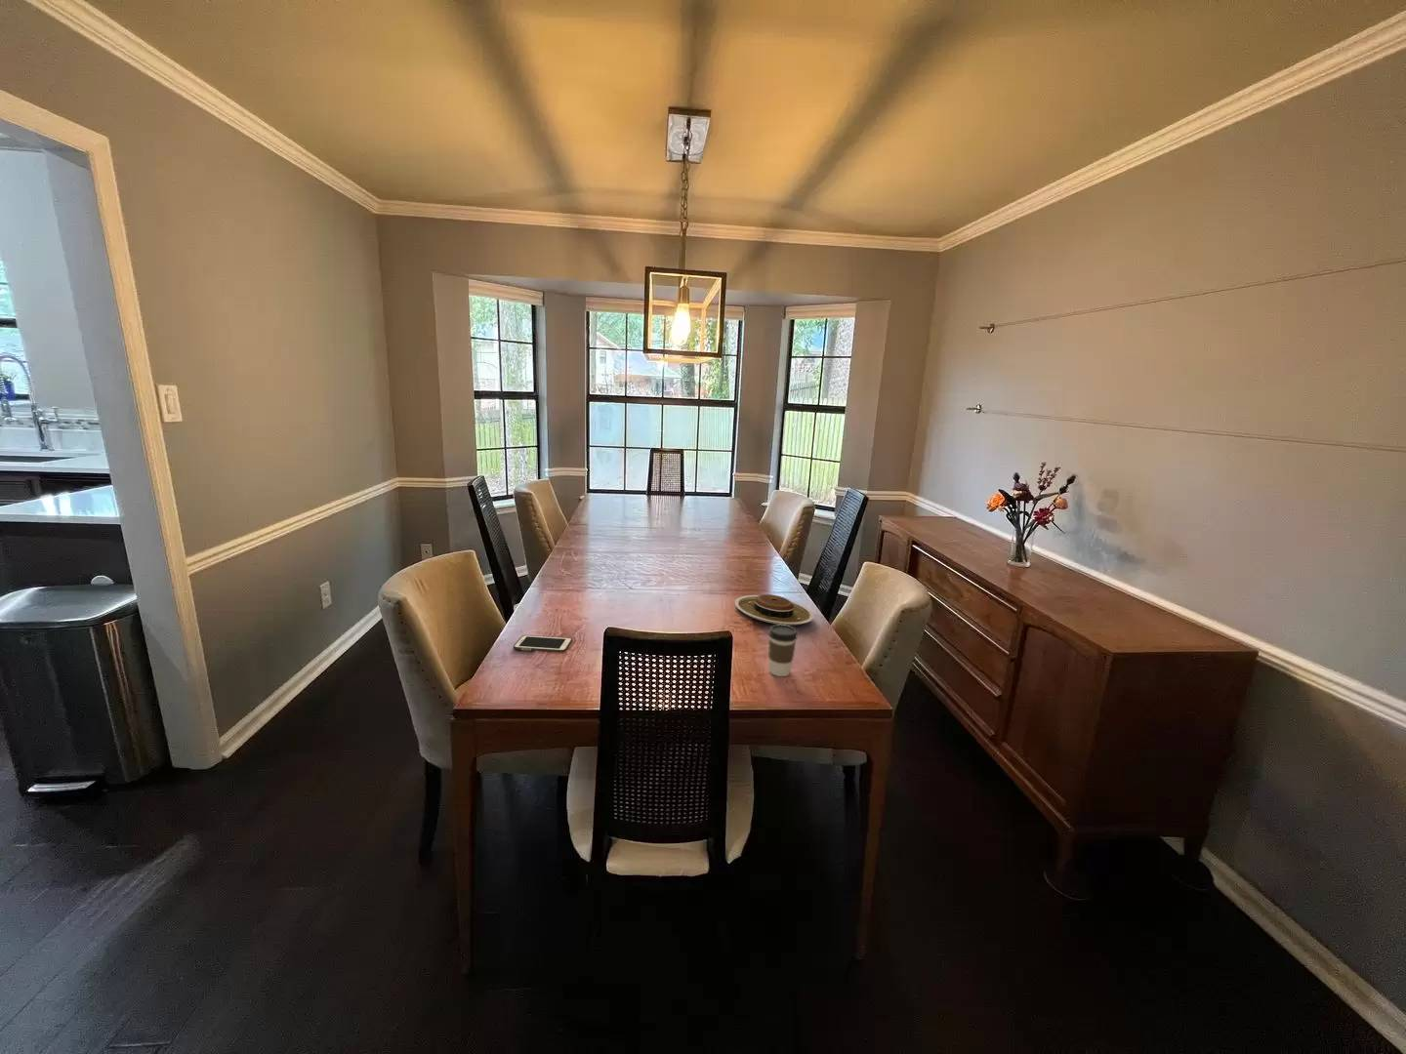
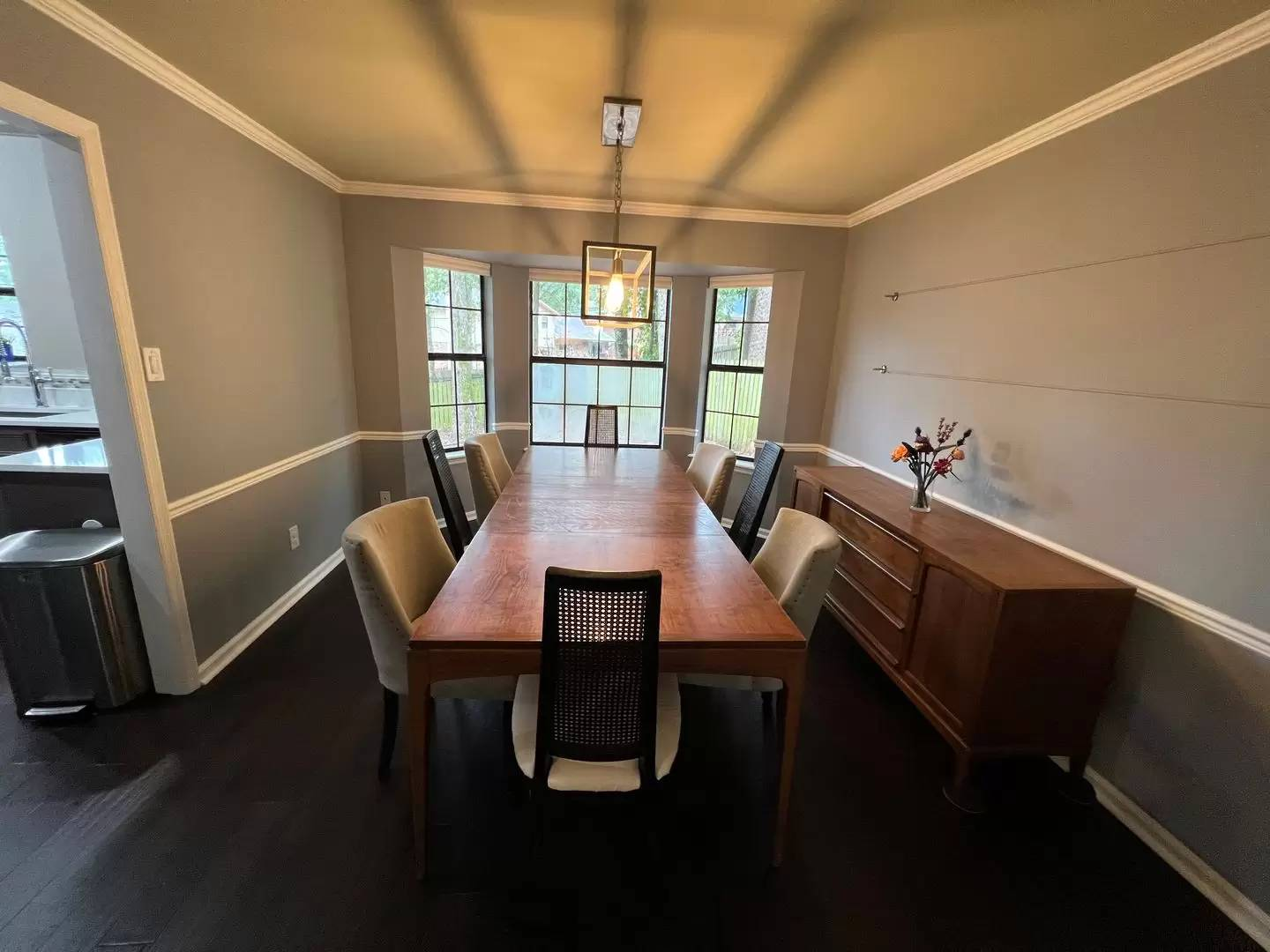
- cell phone [513,634,573,653]
- plate [734,593,815,627]
- coffee cup [767,623,798,678]
